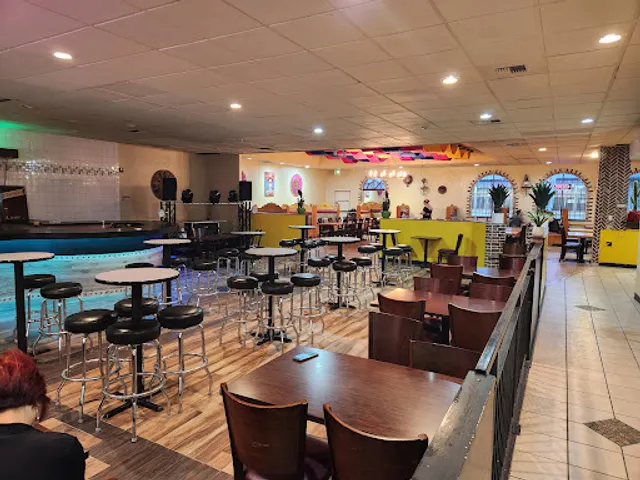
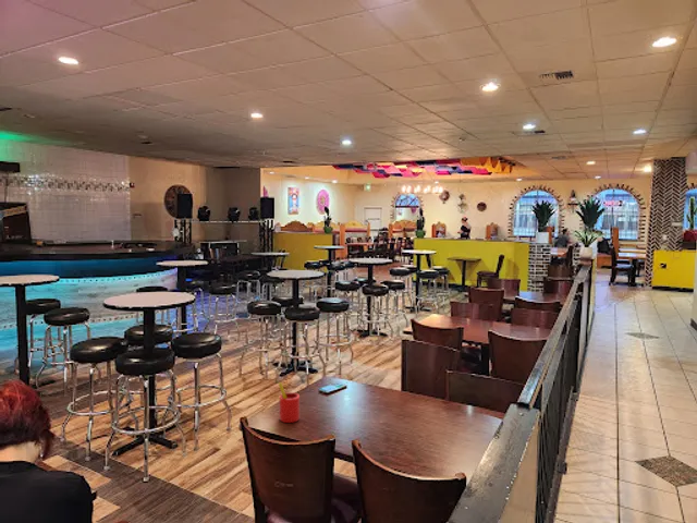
+ straw [278,381,301,424]
